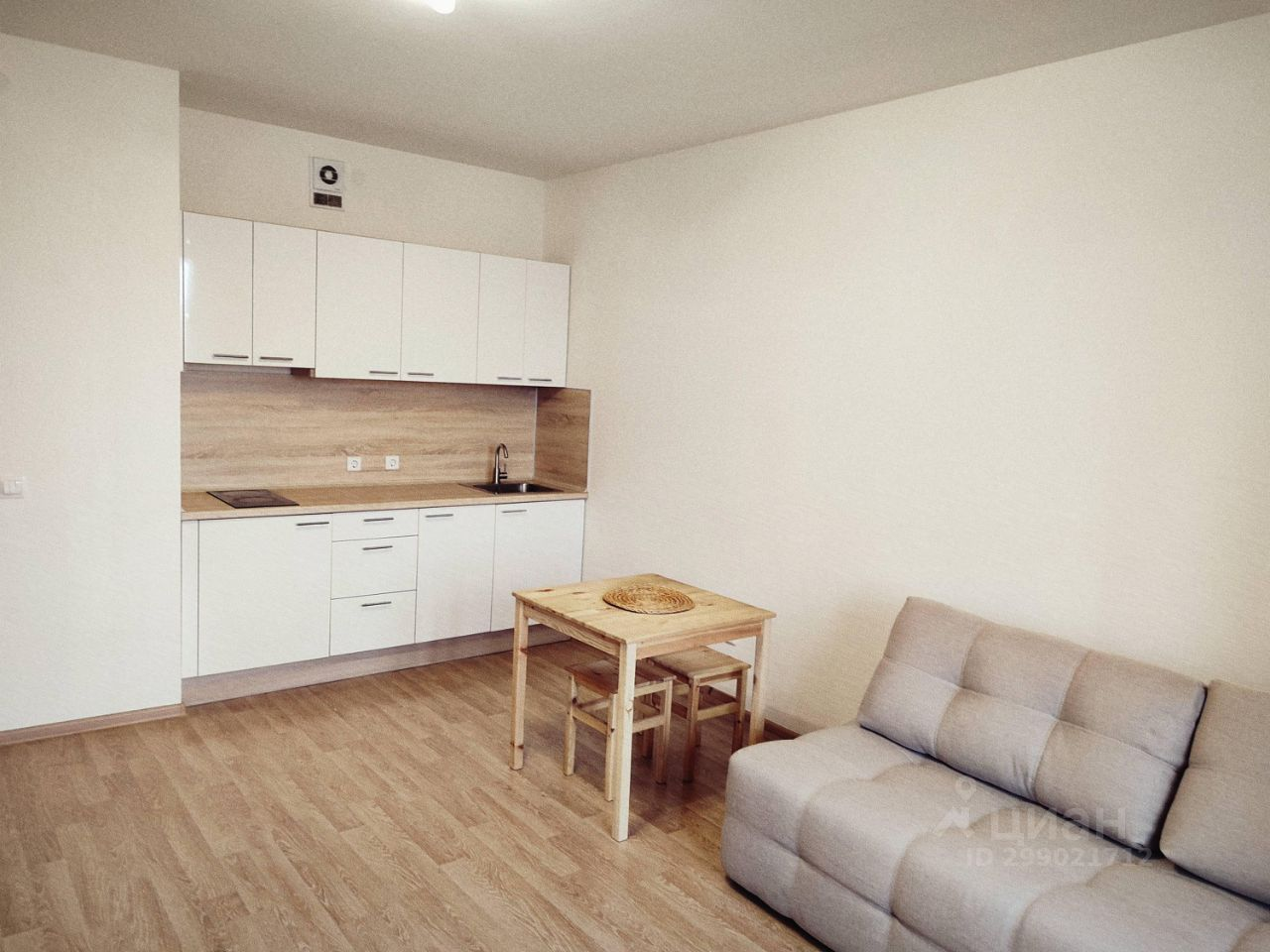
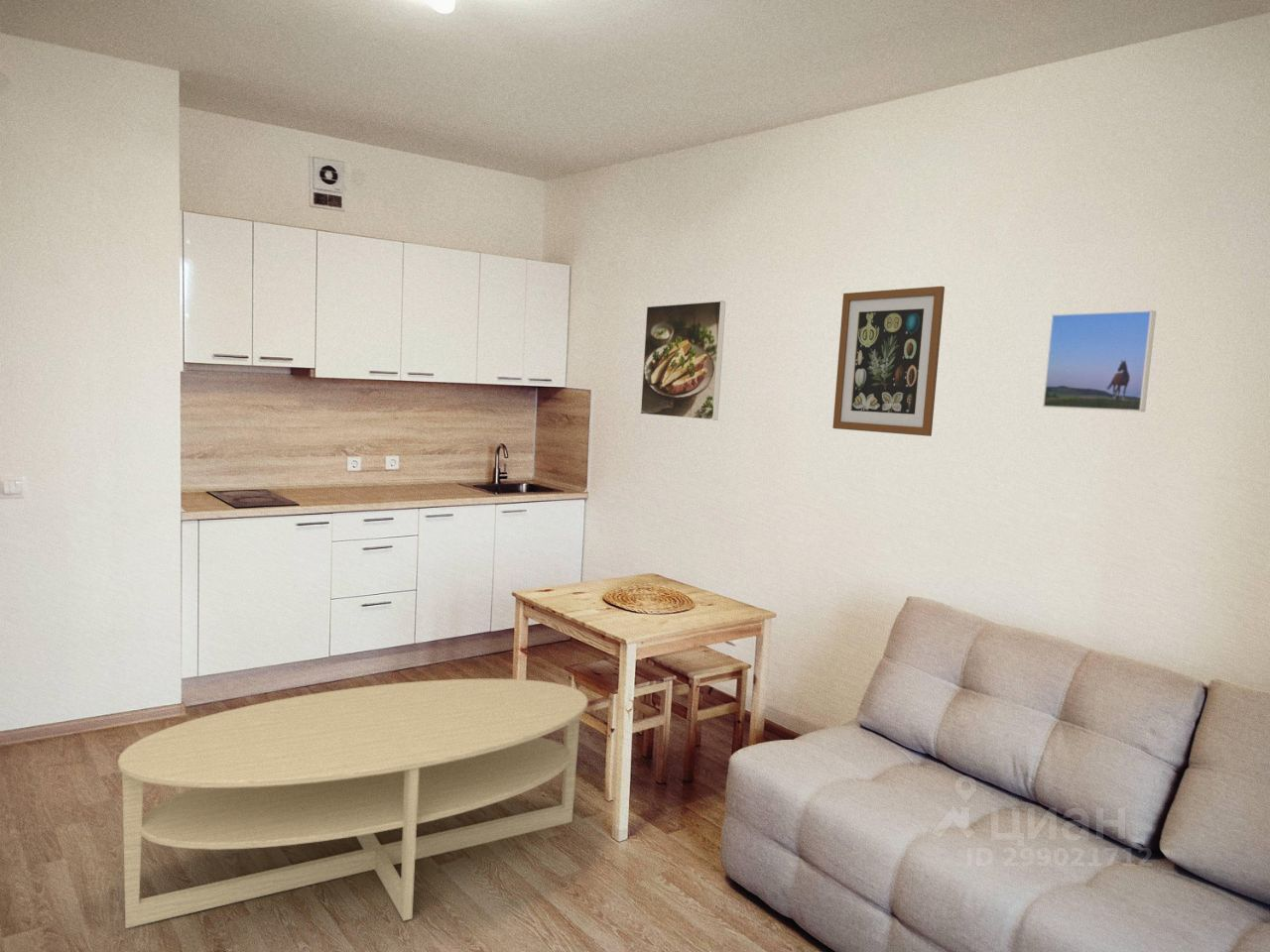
+ coffee table [117,677,589,929]
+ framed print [1042,309,1157,413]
+ wall art [831,286,946,437]
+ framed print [639,299,726,421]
